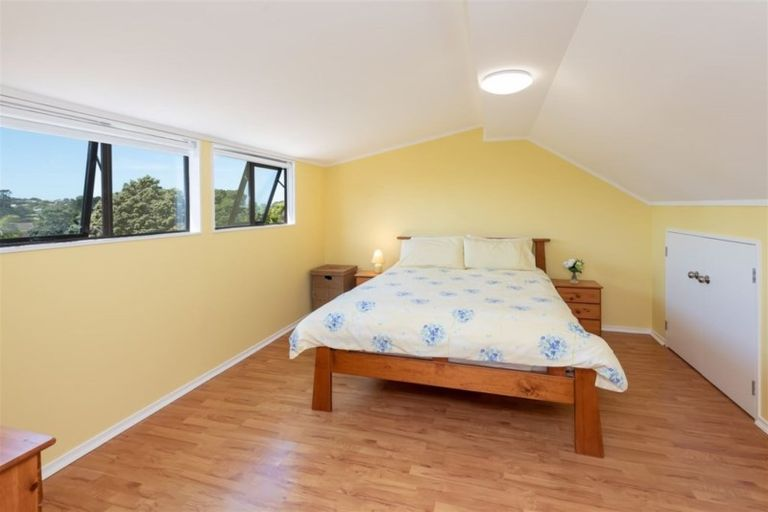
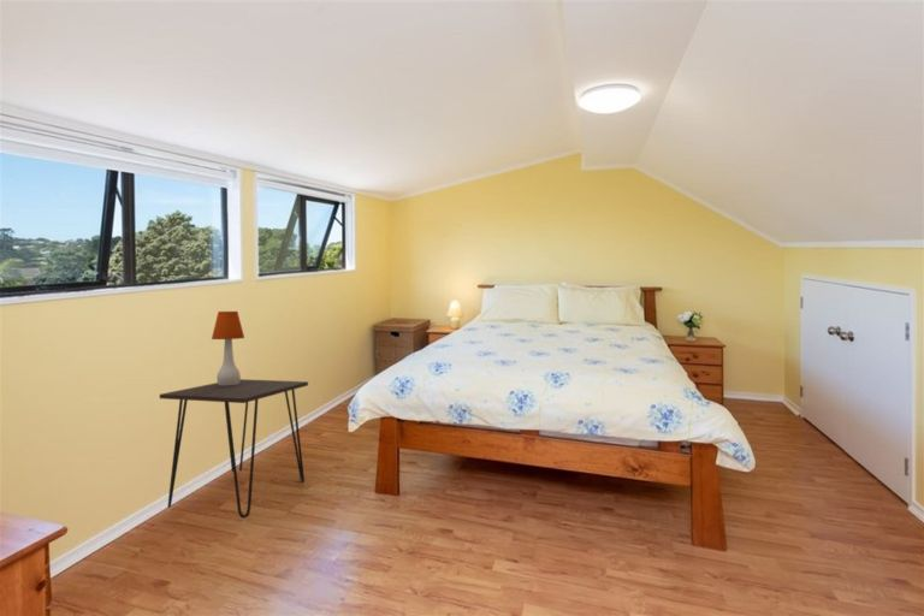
+ table lamp [211,310,245,386]
+ desk [159,378,309,520]
